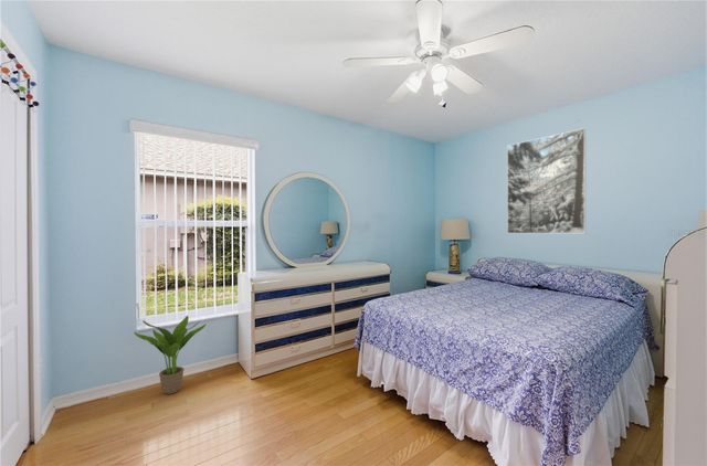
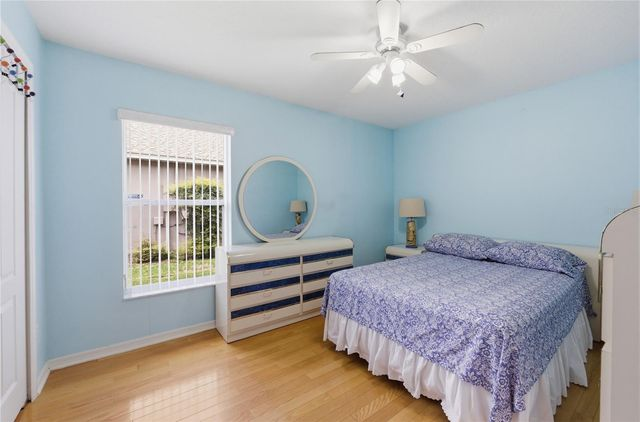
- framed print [506,127,587,234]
- potted plant [134,315,208,395]
